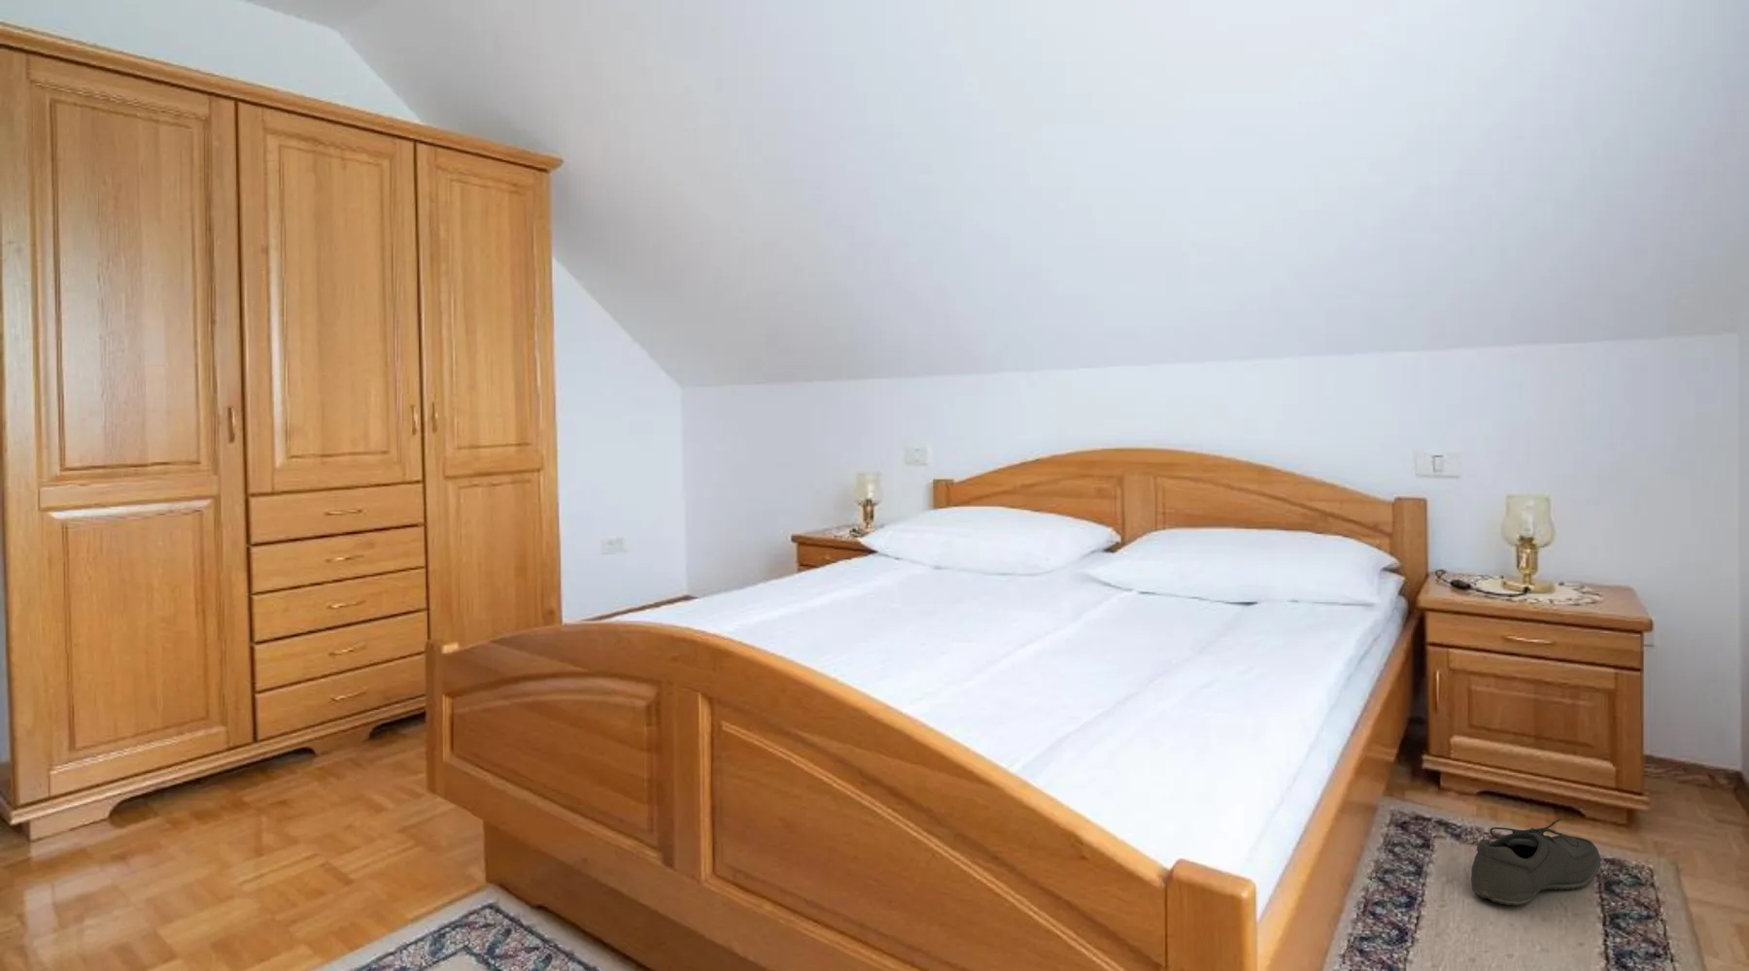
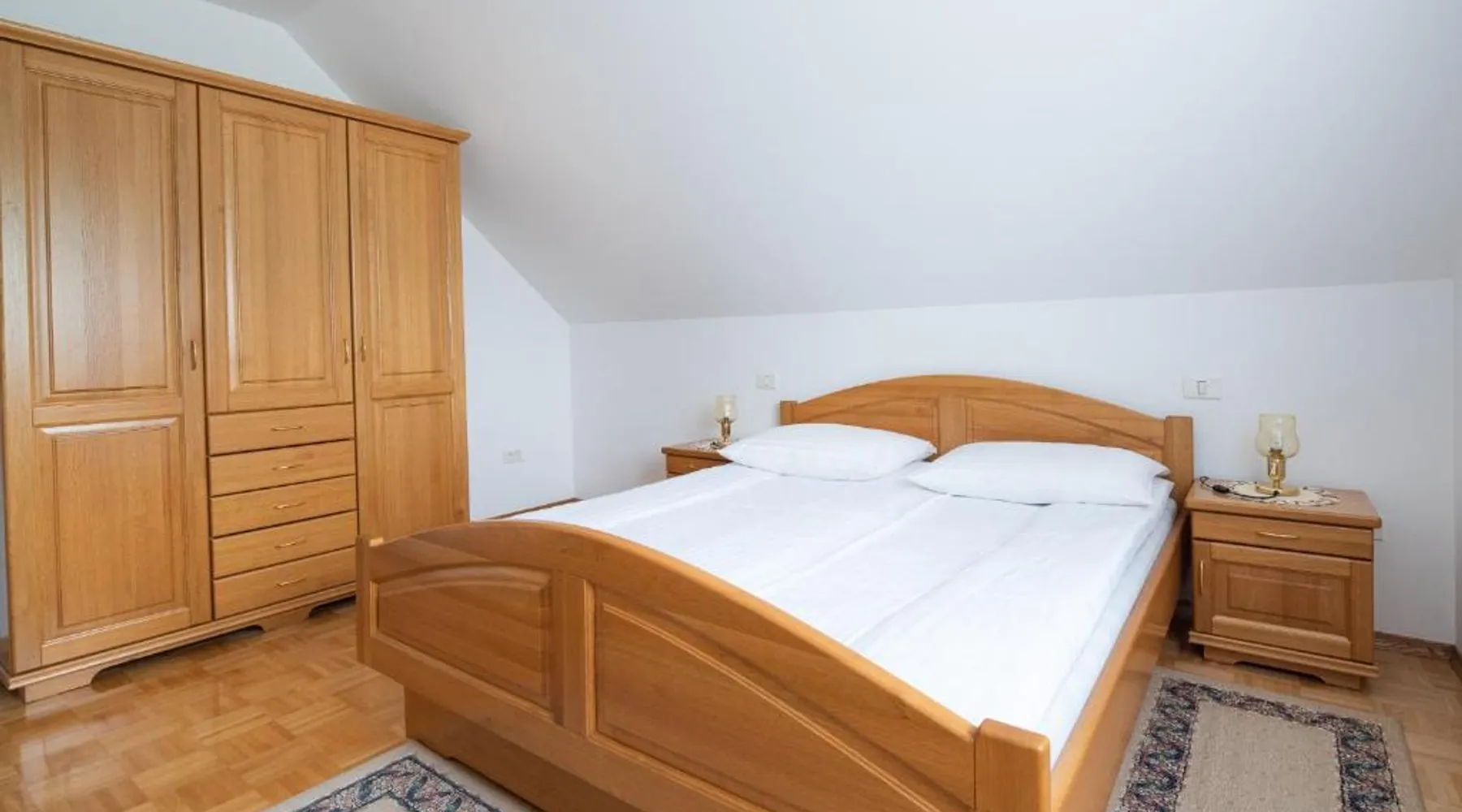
- arctic [1470,818,1602,906]
